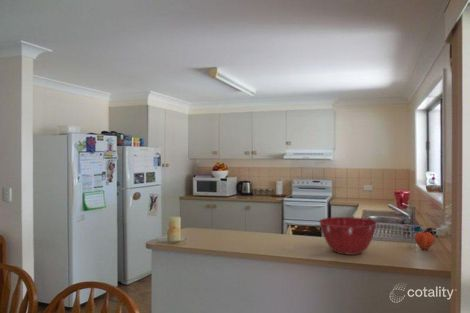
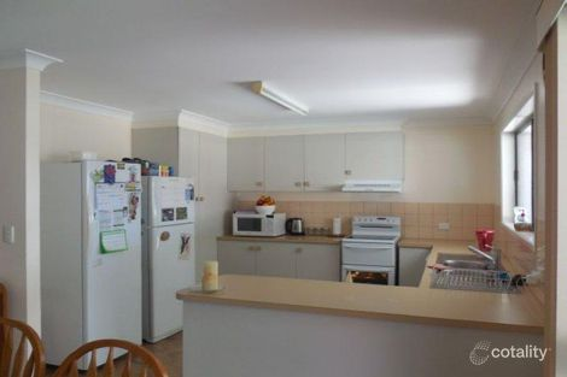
- mixing bowl [318,216,378,256]
- fruit [414,229,436,250]
